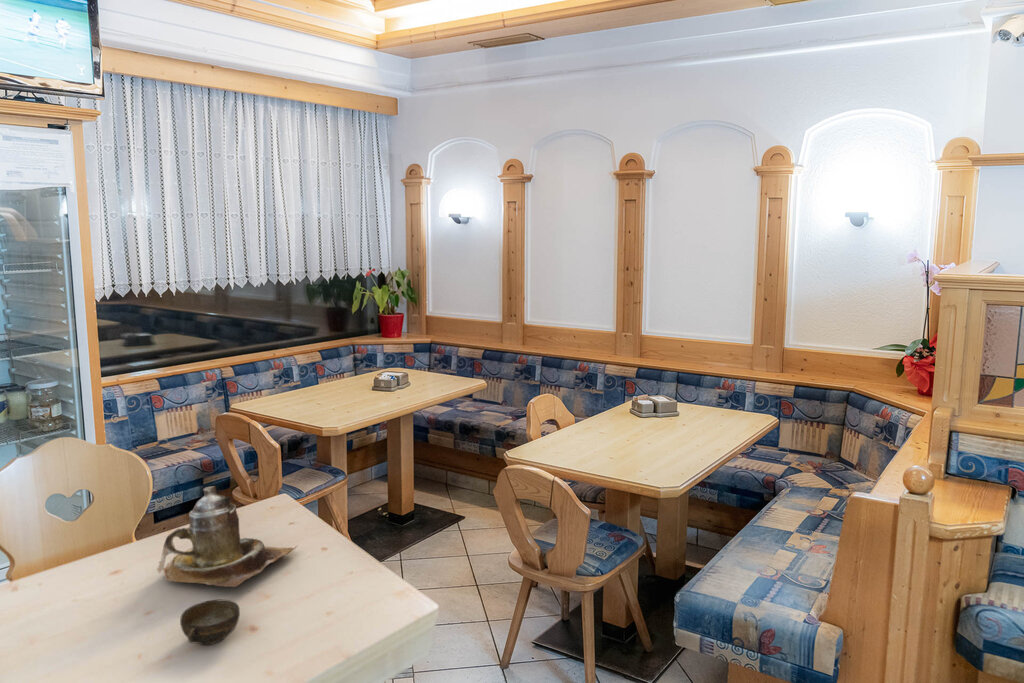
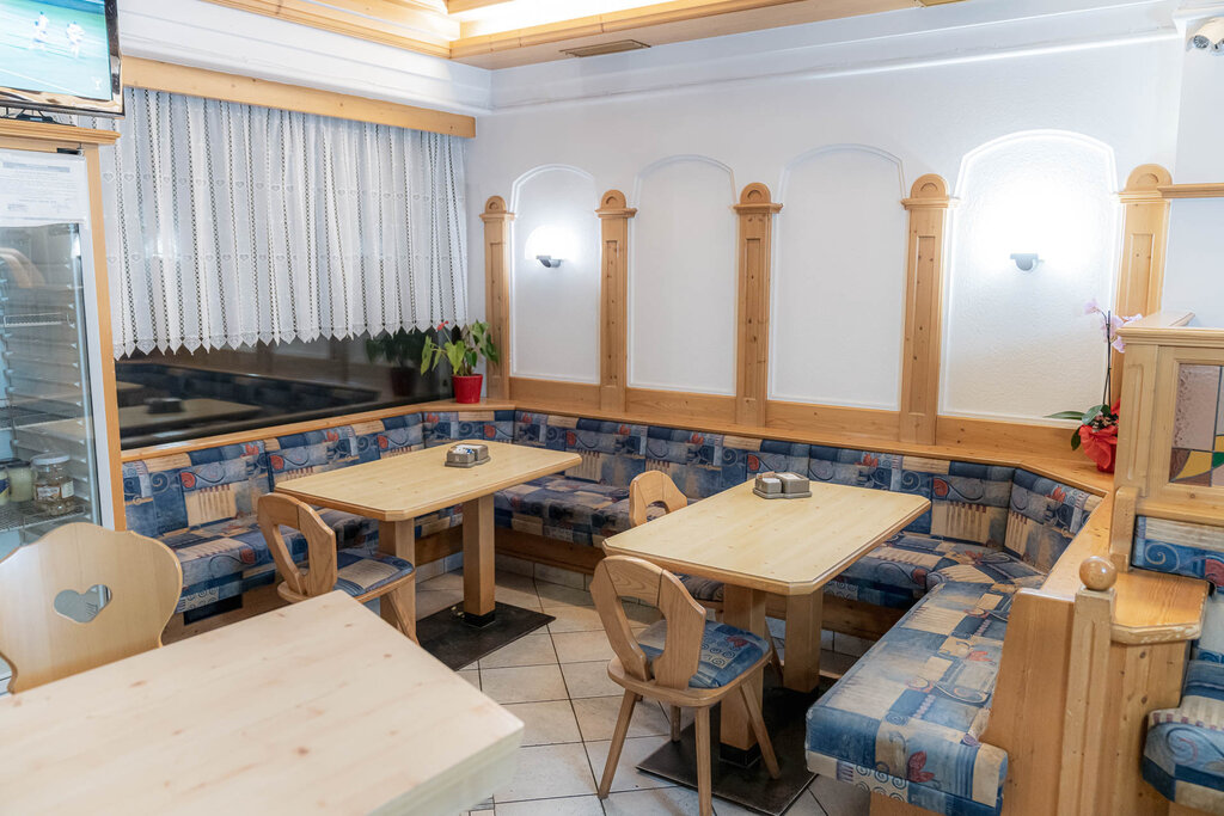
- teapot [156,485,298,588]
- cup [179,599,241,646]
